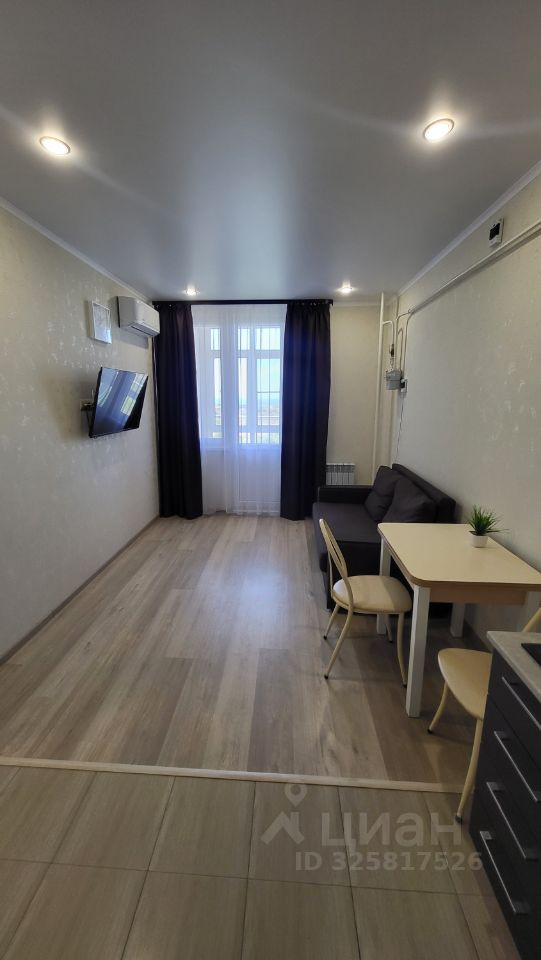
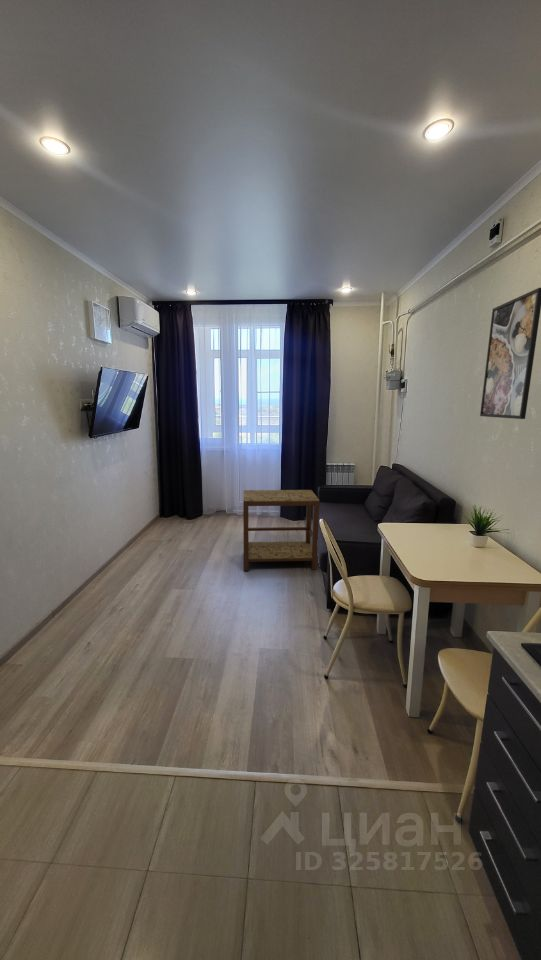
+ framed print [479,287,541,420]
+ side table [242,489,321,572]
